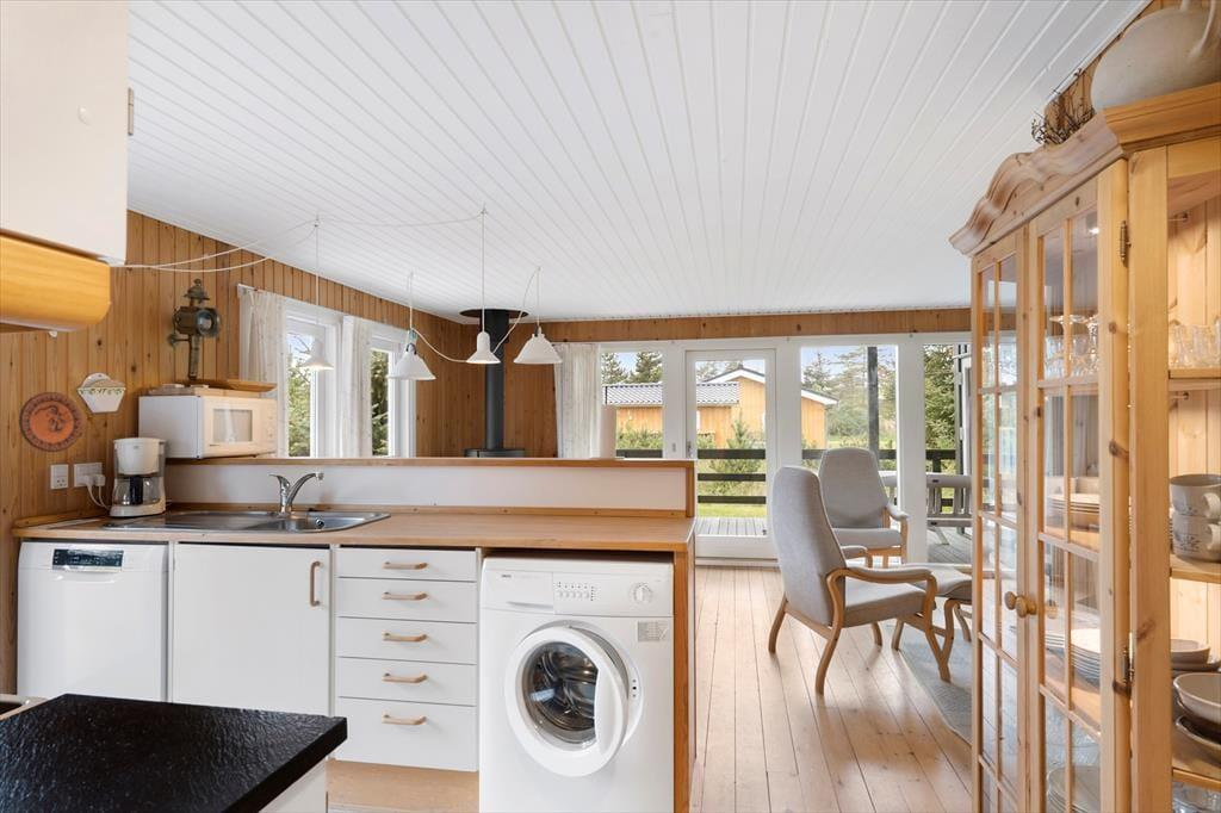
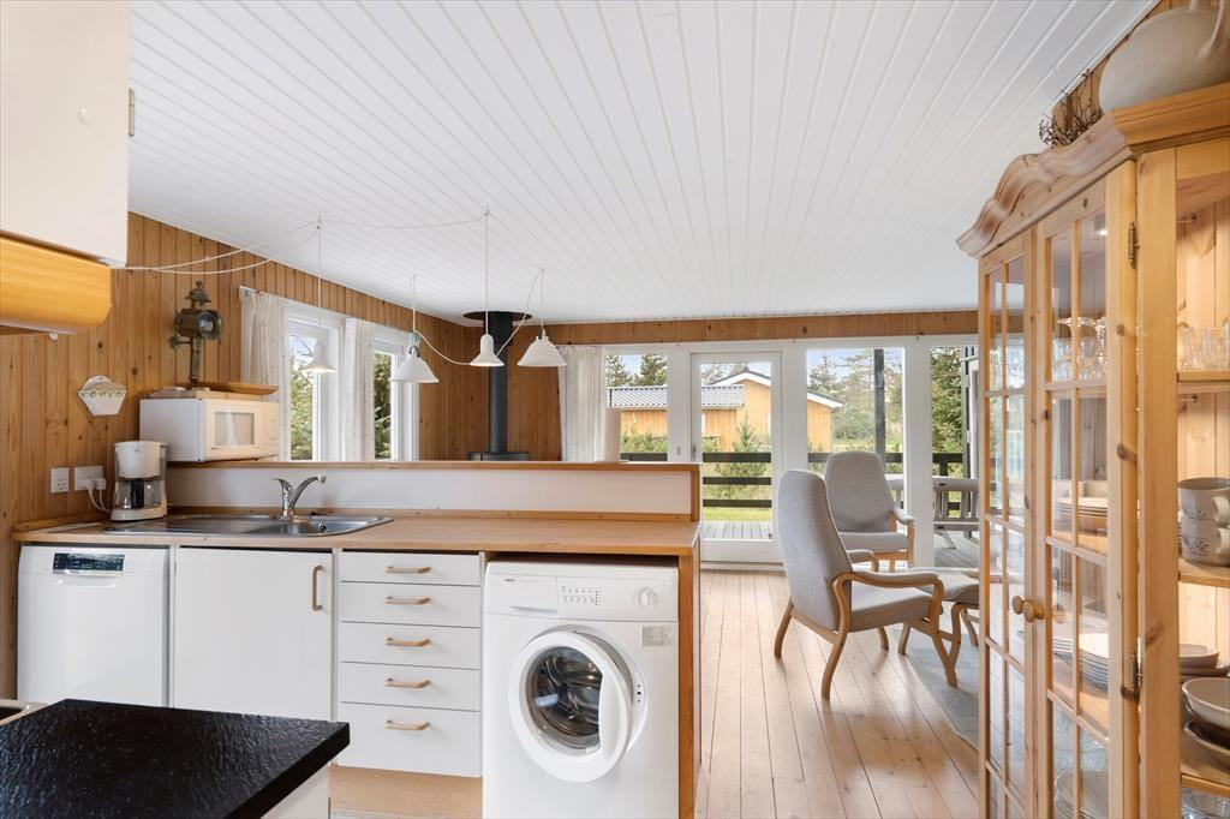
- decorative plate [18,391,85,453]
